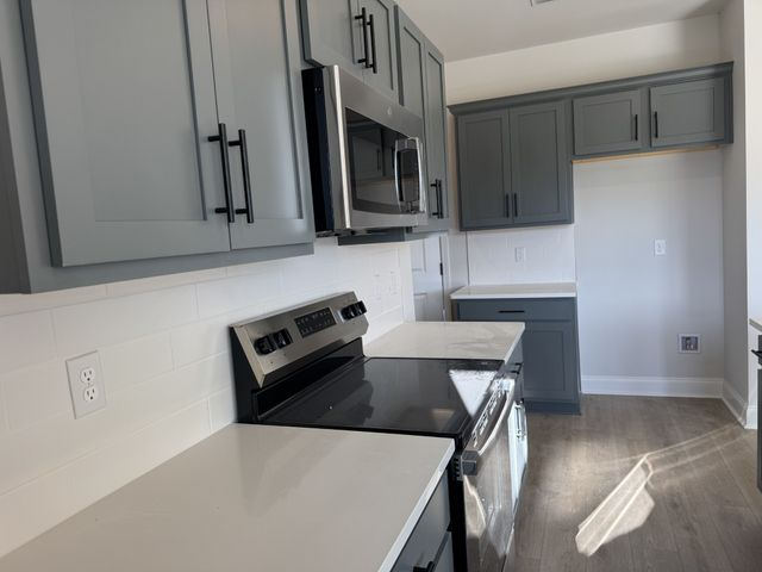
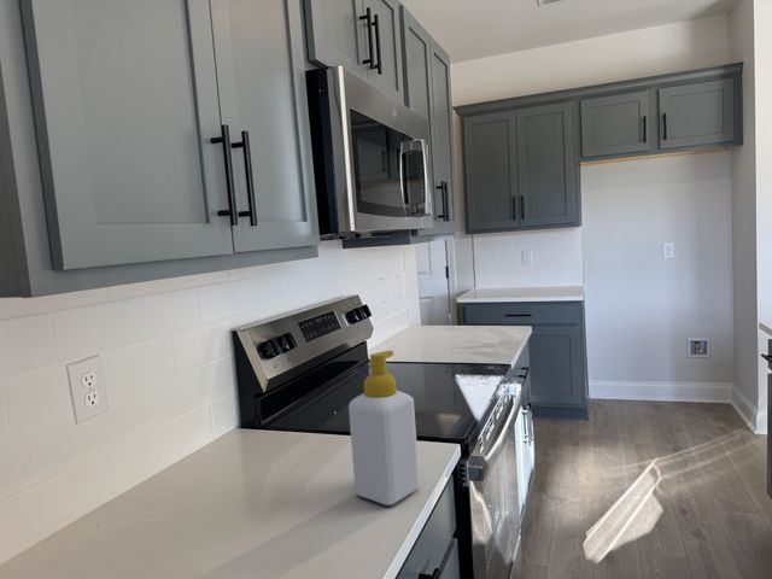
+ soap bottle [347,350,421,507]
